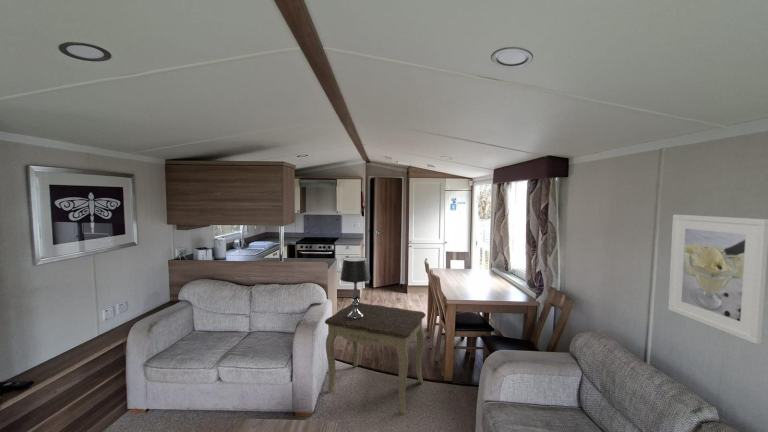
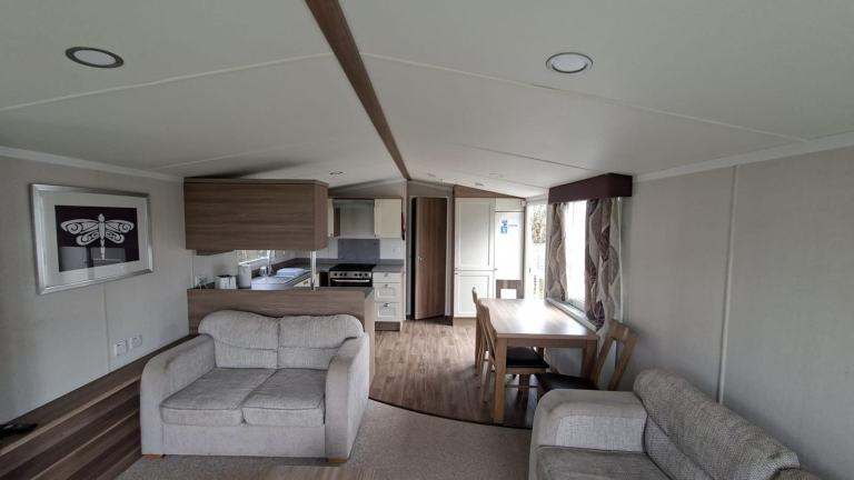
- table lamp [340,256,371,320]
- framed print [667,214,768,345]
- side table [324,302,427,415]
